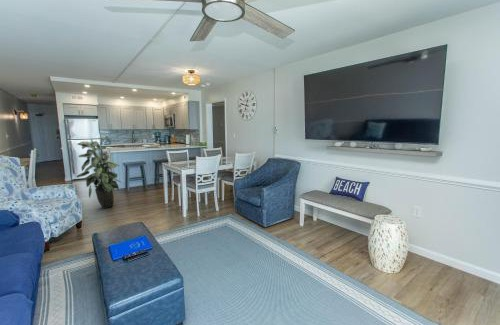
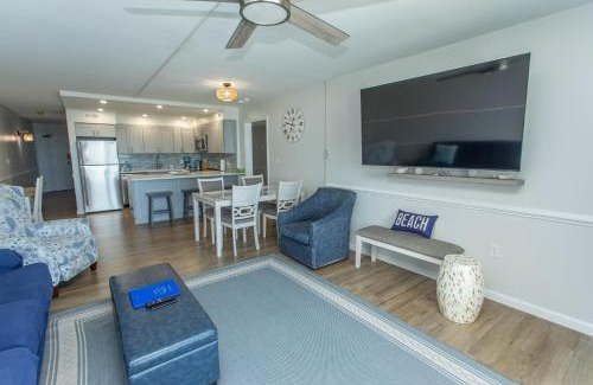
- indoor plant [76,136,122,210]
